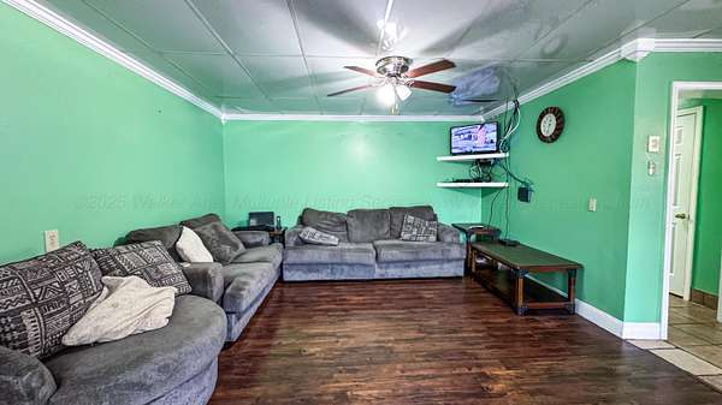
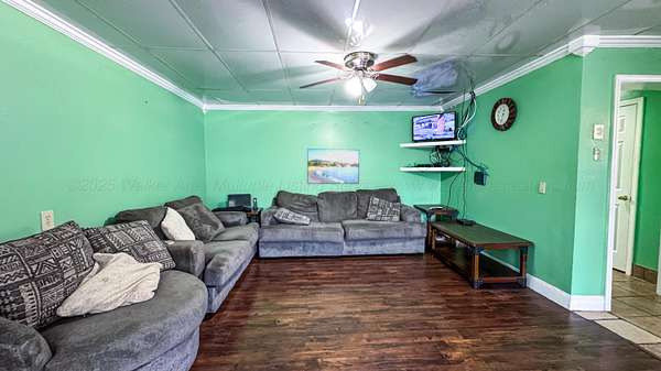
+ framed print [306,148,360,185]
